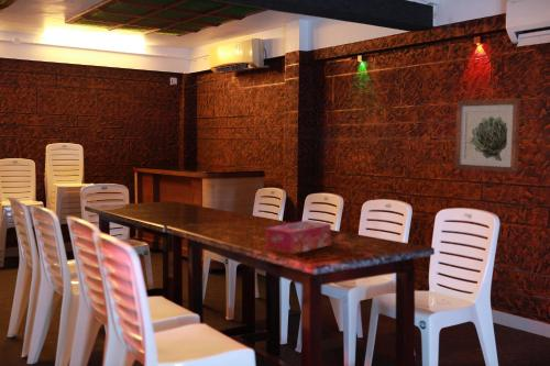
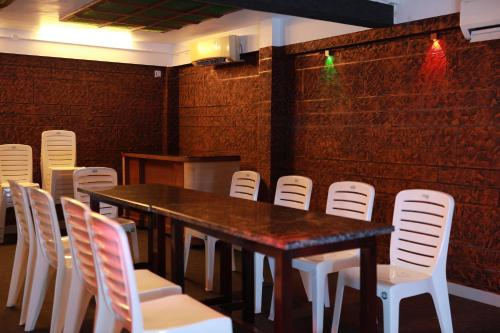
- tissue box [264,220,332,255]
- wall art [454,98,521,174]
